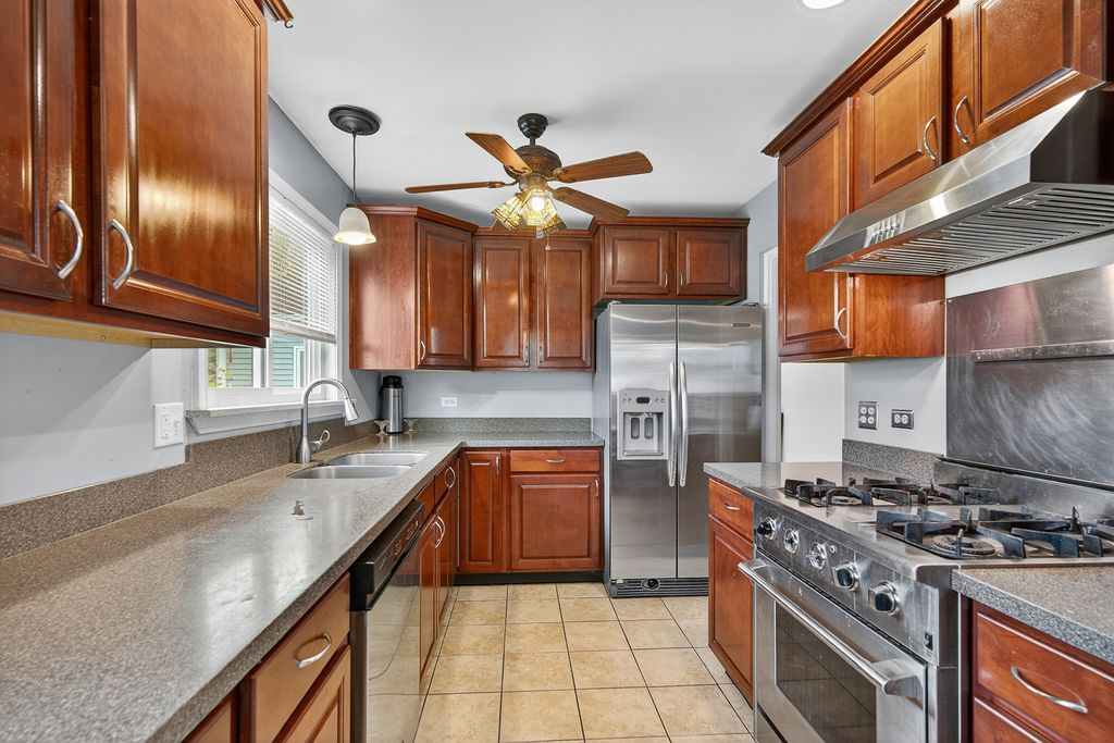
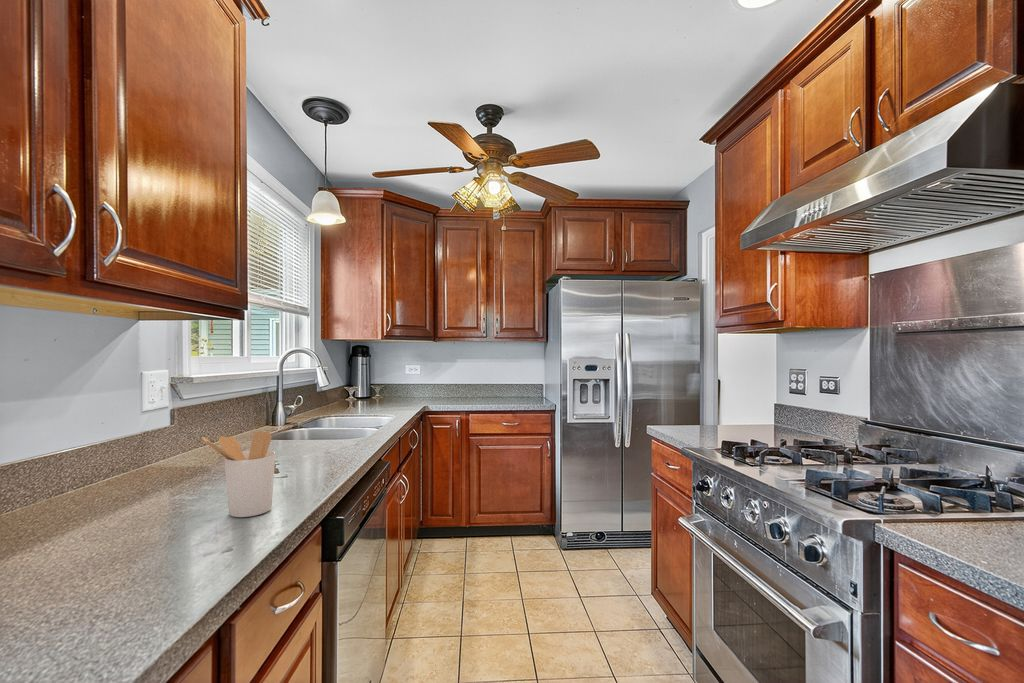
+ utensil holder [201,430,276,518]
